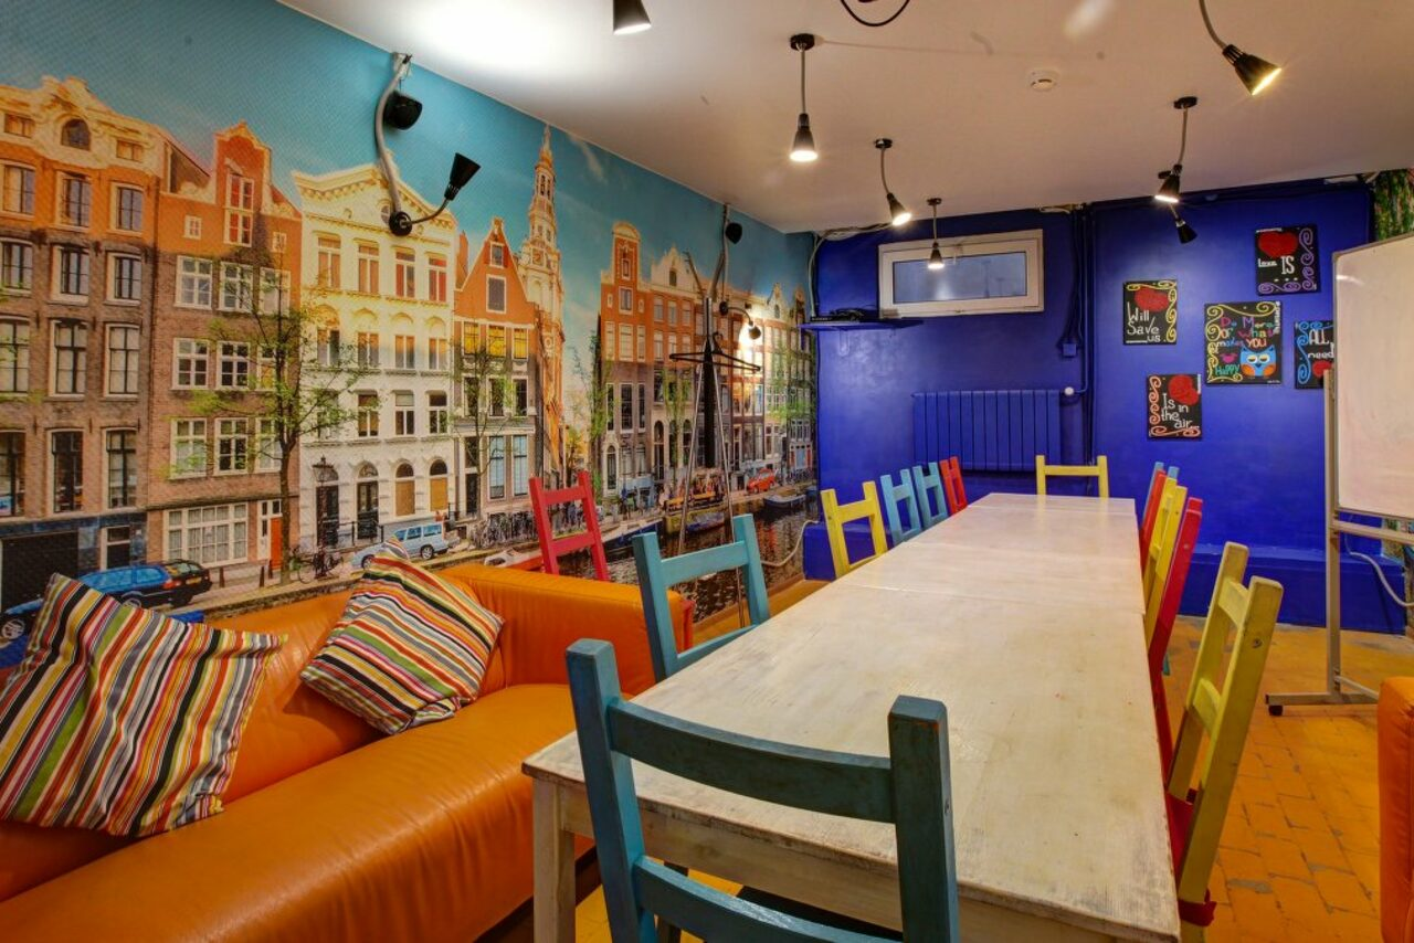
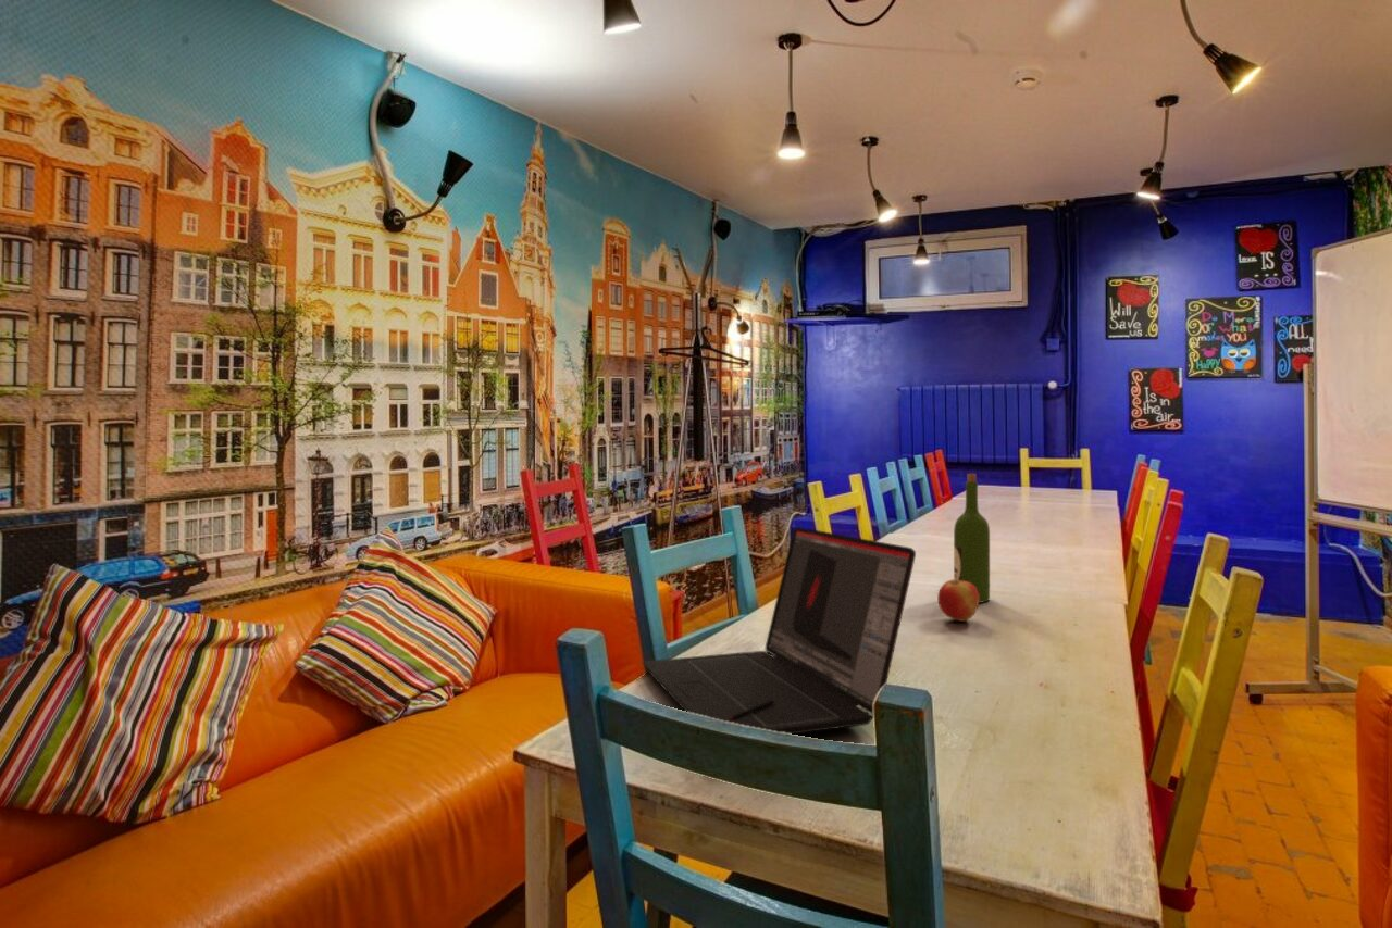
+ apple [936,574,980,623]
+ wine bottle [953,473,991,604]
+ laptop [642,526,917,736]
